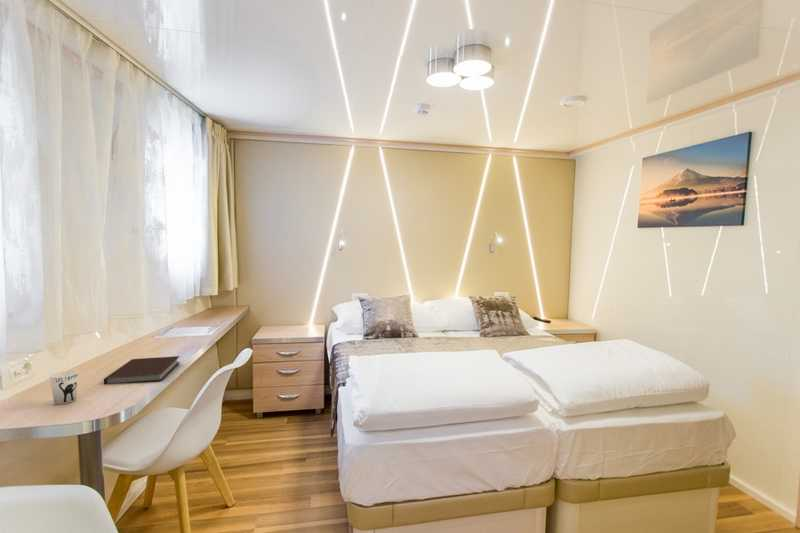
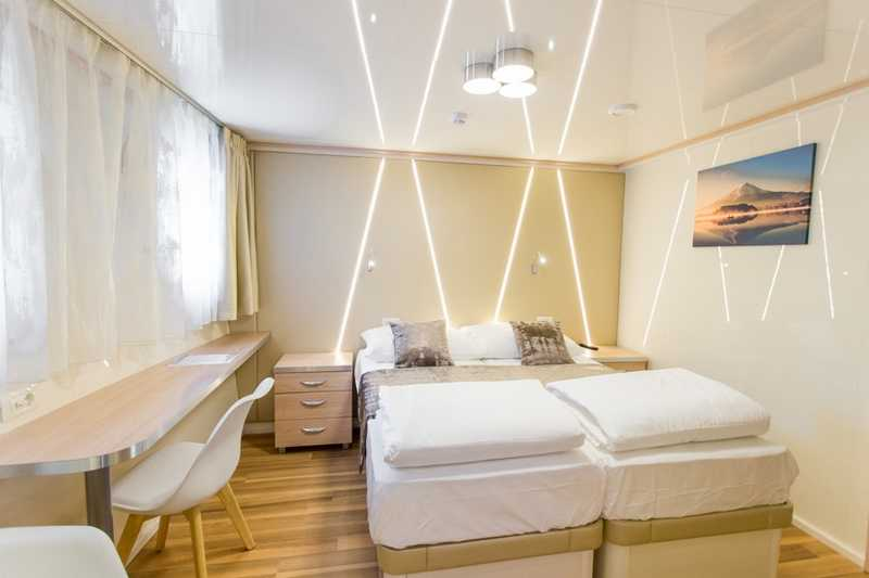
- notebook [103,355,181,385]
- cup [49,369,79,406]
